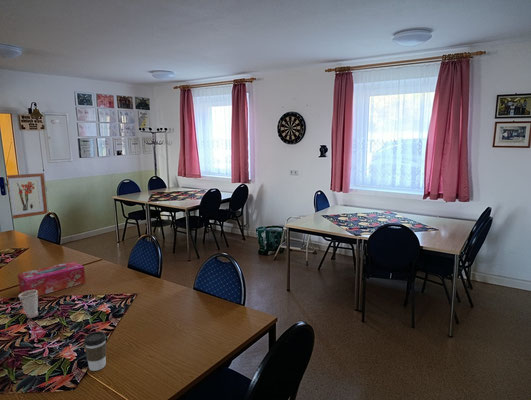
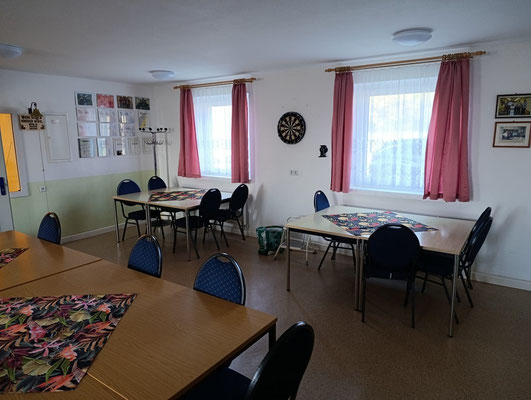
- cup [17,290,39,319]
- tissue box [17,260,86,297]
- wall art [7,172,49,220]
- coffee cup [83,330,107,372]
